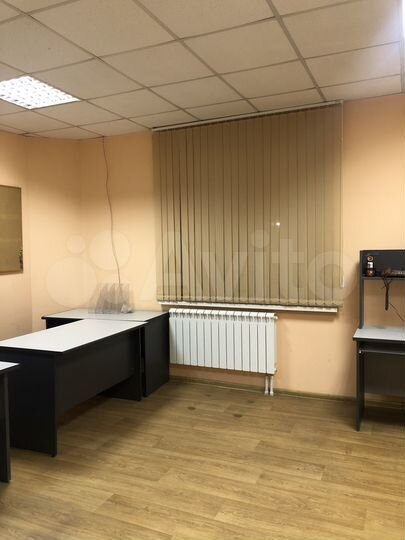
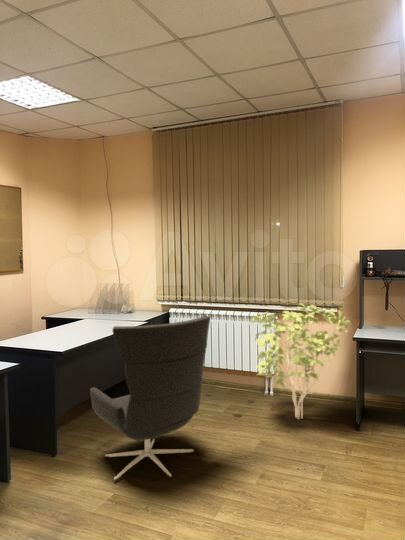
+ shrub [249,303,354,420]
+ office chair [89,315,212,483]
